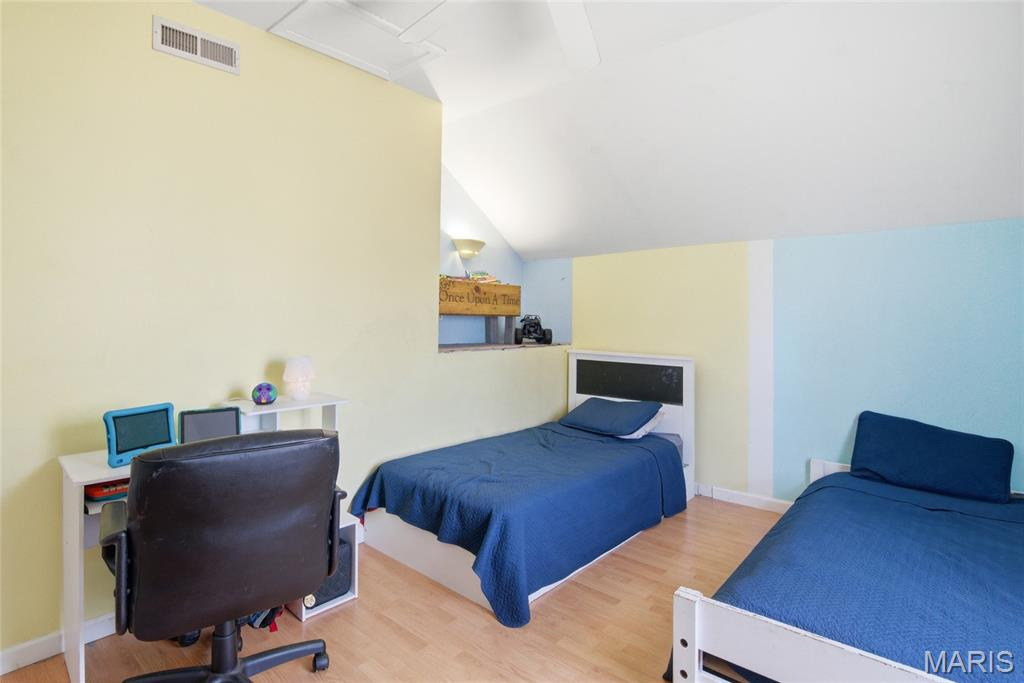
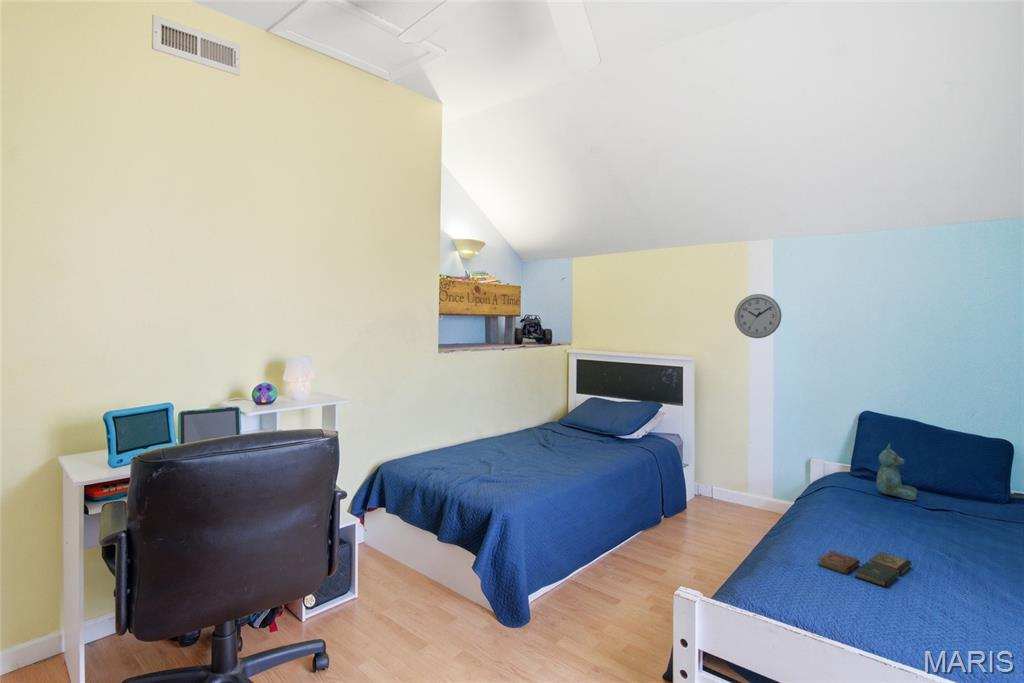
+ stuffed bear [876,443,918,501]
+ book [817,550,913,588]
+ wall clock [733,293,783,339]
